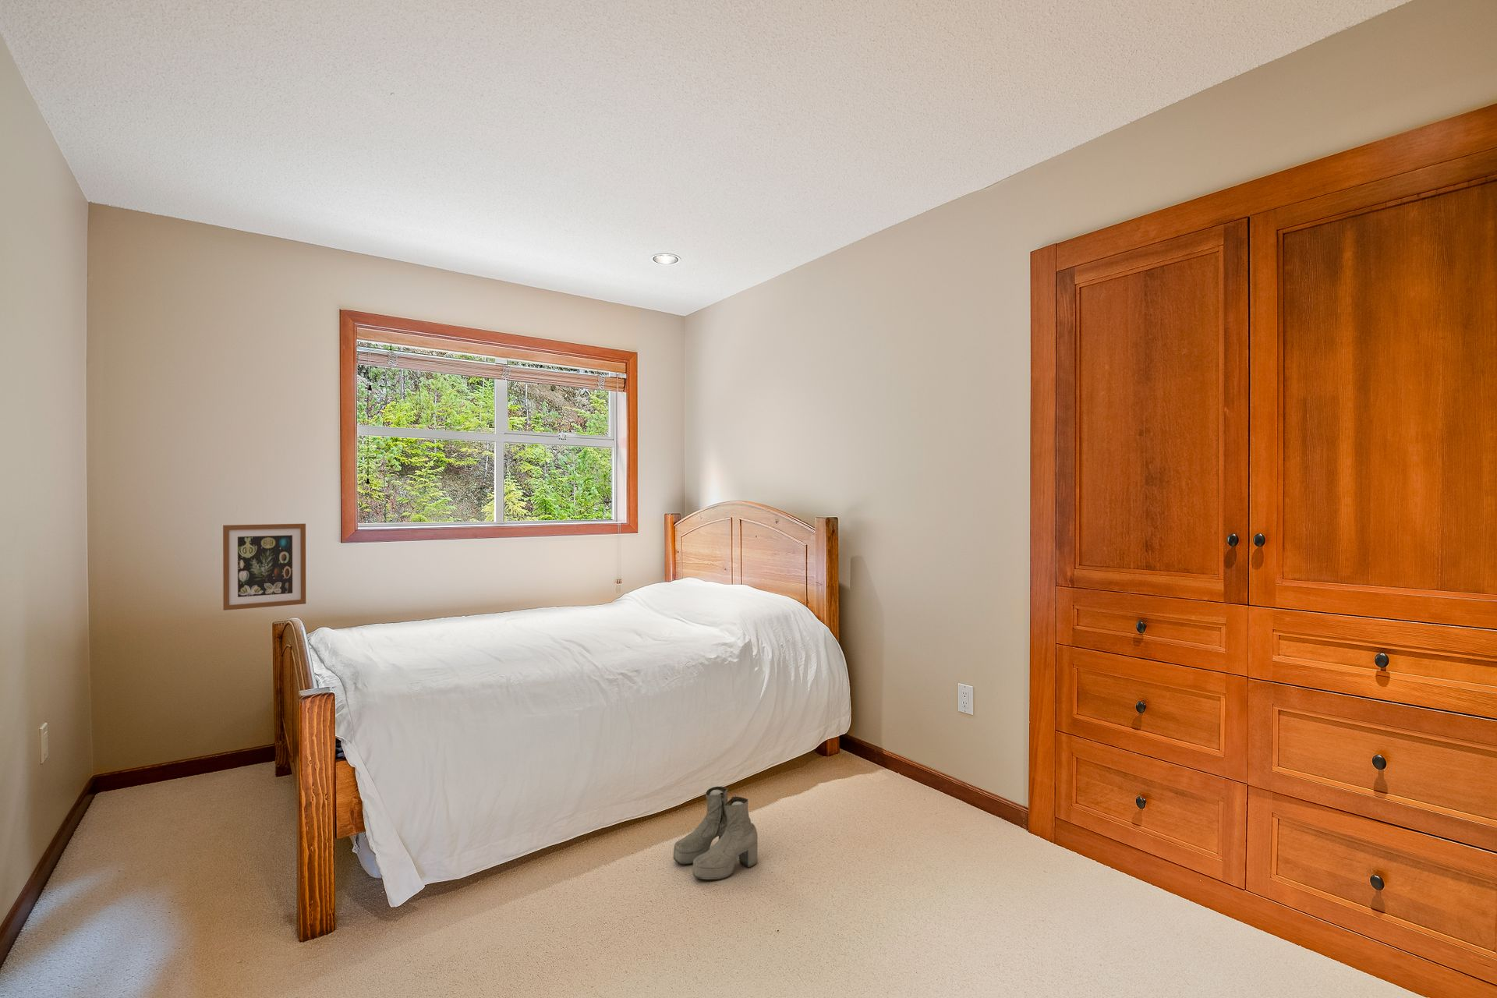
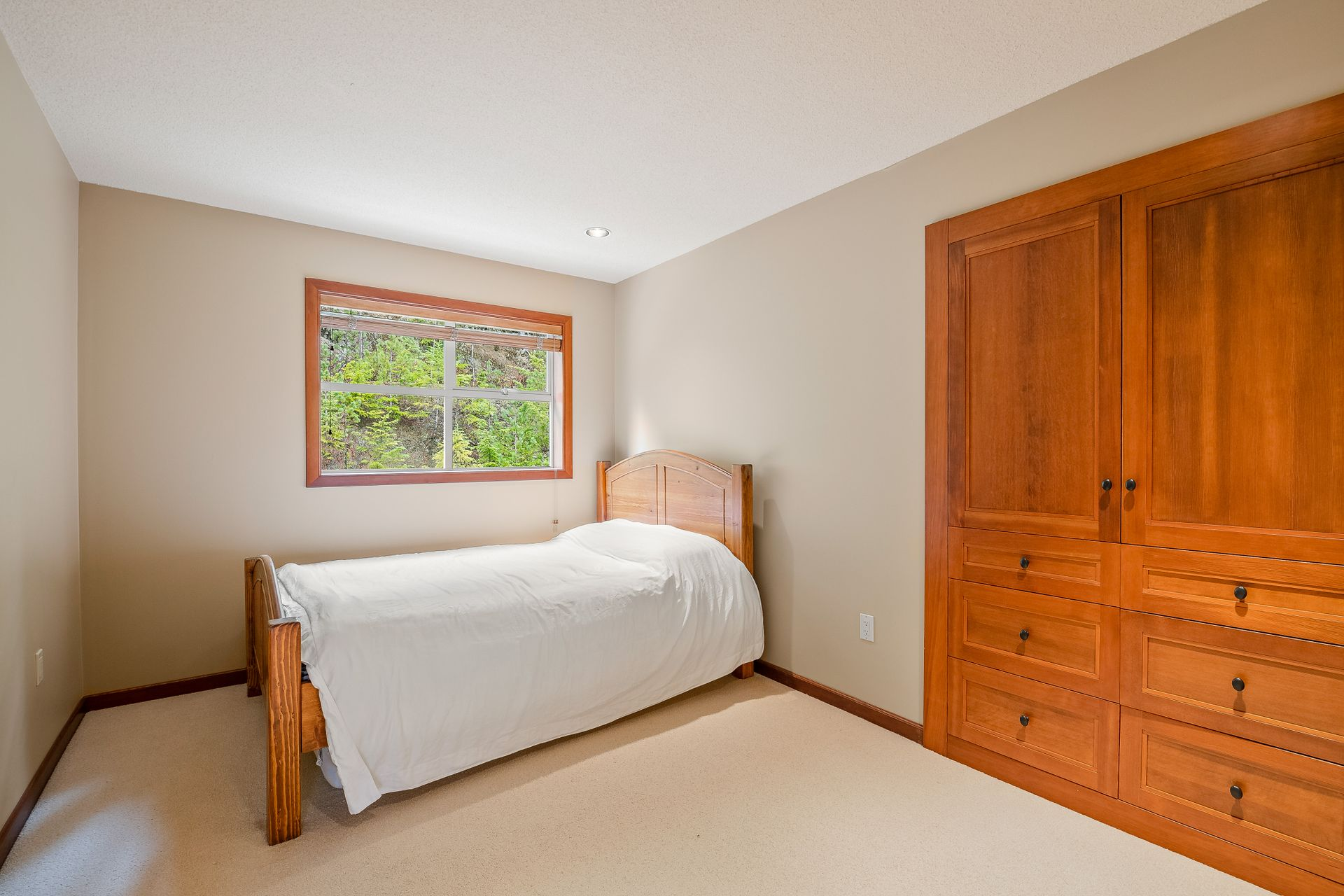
- wall art [223,522,306,611]
- boots [673,786,759,881]
